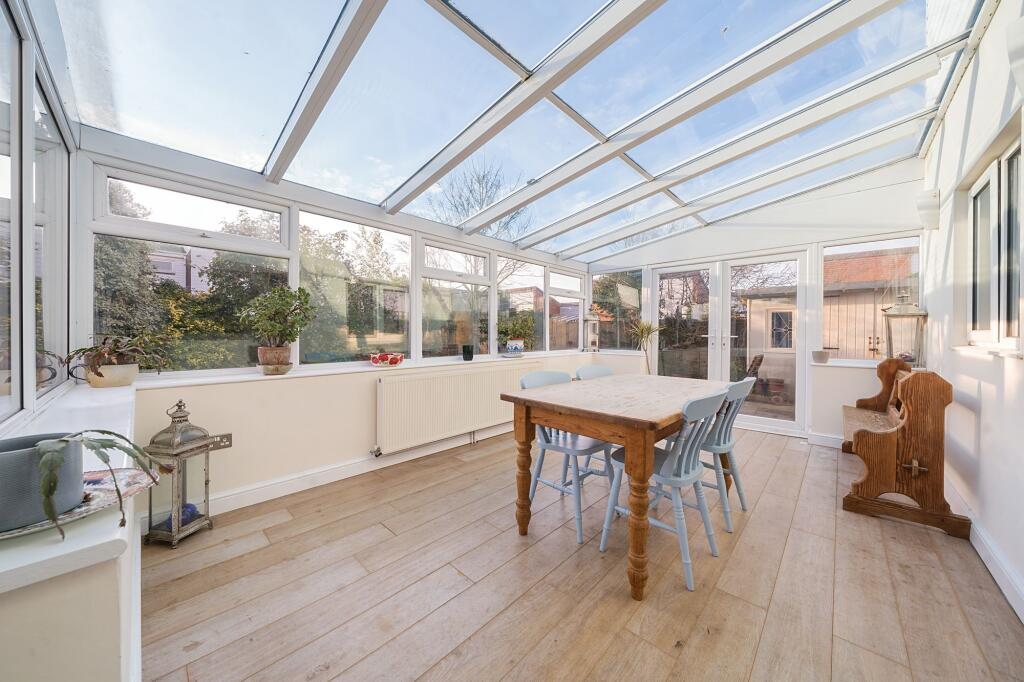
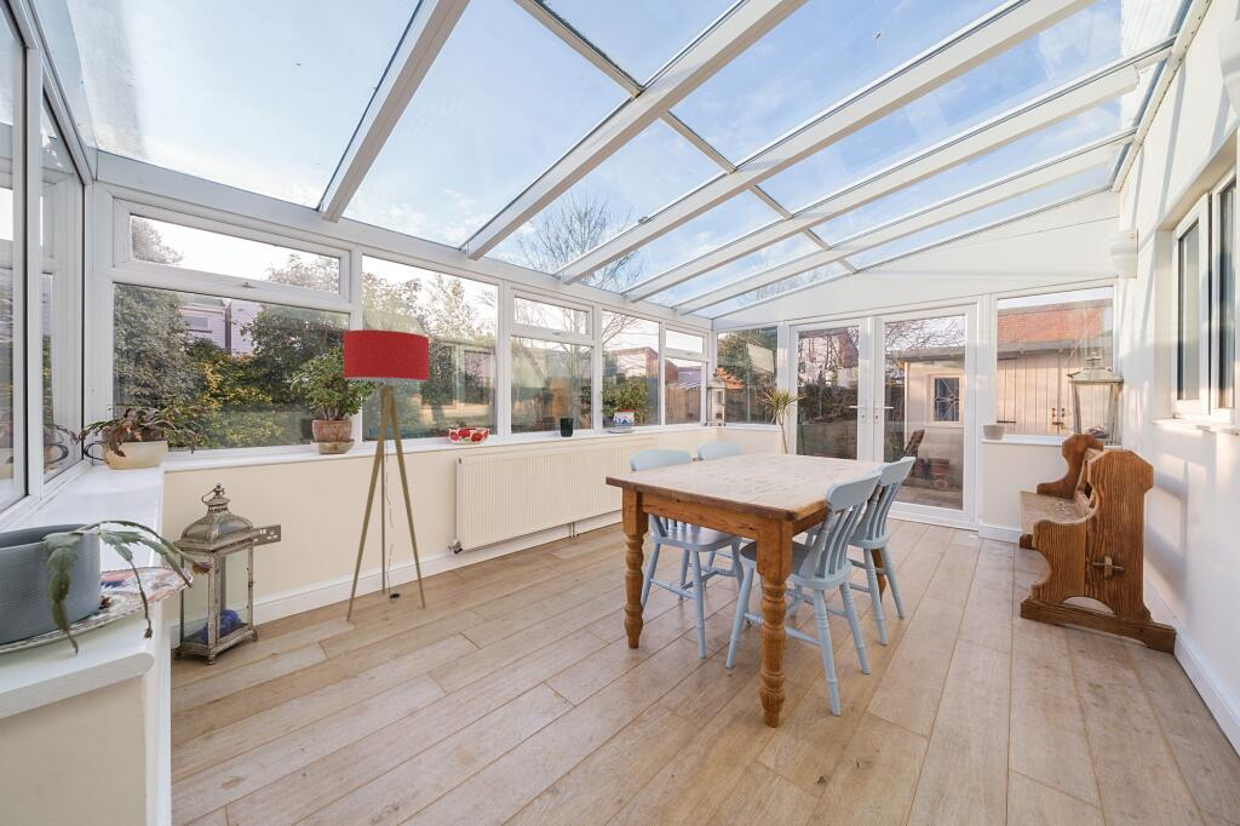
+ floor lamp [343,328,430,624]
